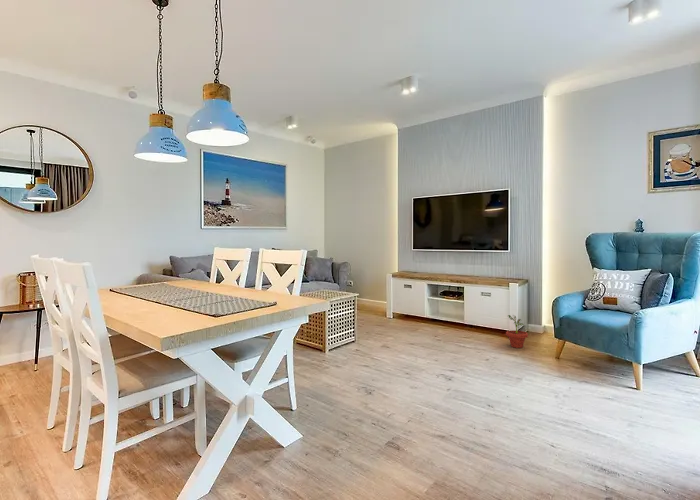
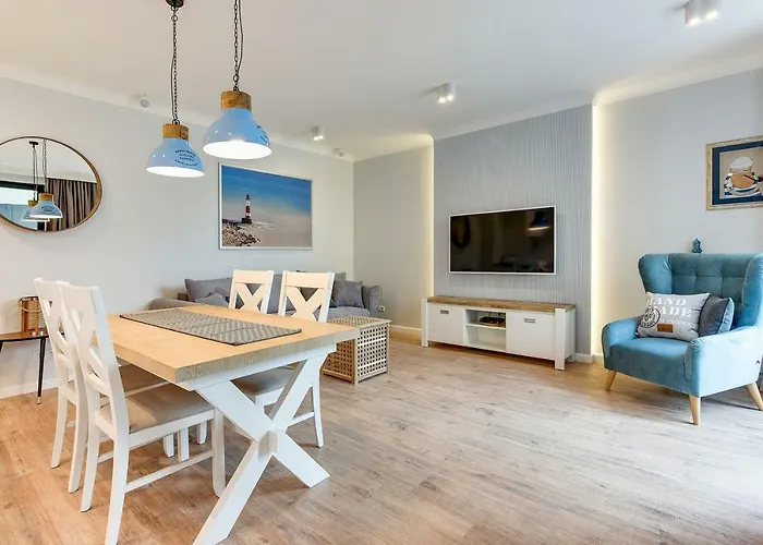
- potted plant [505,314,529,349]
